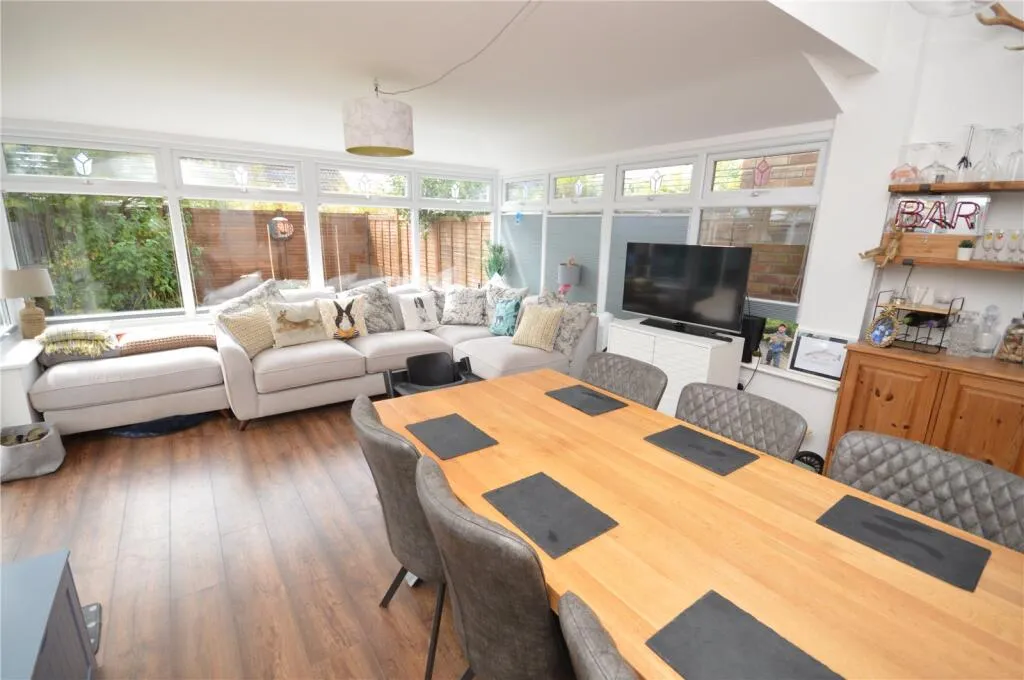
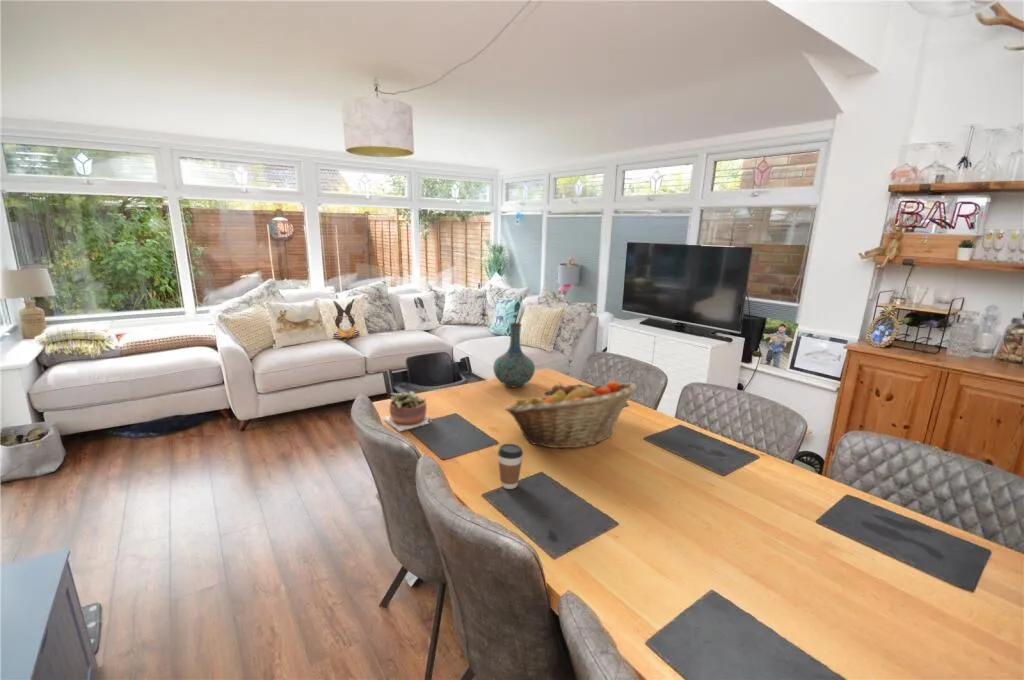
+ coffee cup [497,443,524,490]
+ vase [492,322,536,388]
+ fruit basket [504,380,638,449]
+ succulent plant [383,390,433,432]
